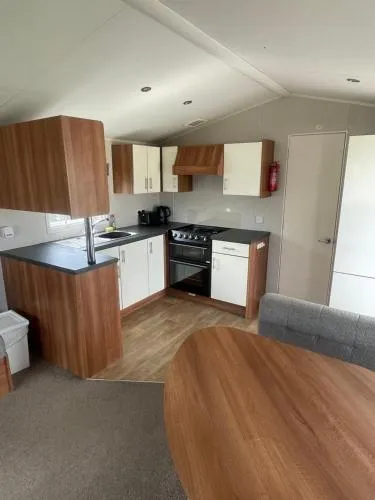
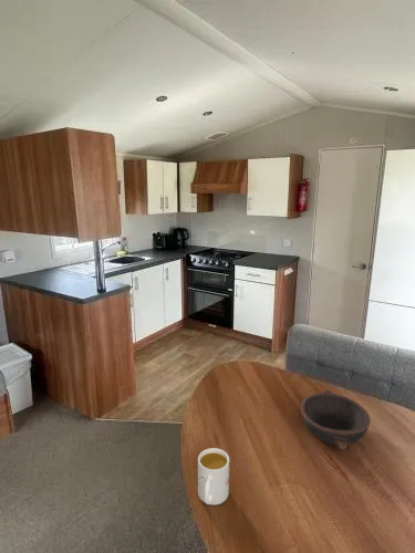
+ bowl [300,388,372,450]
+ mug [197,447,230,507]
